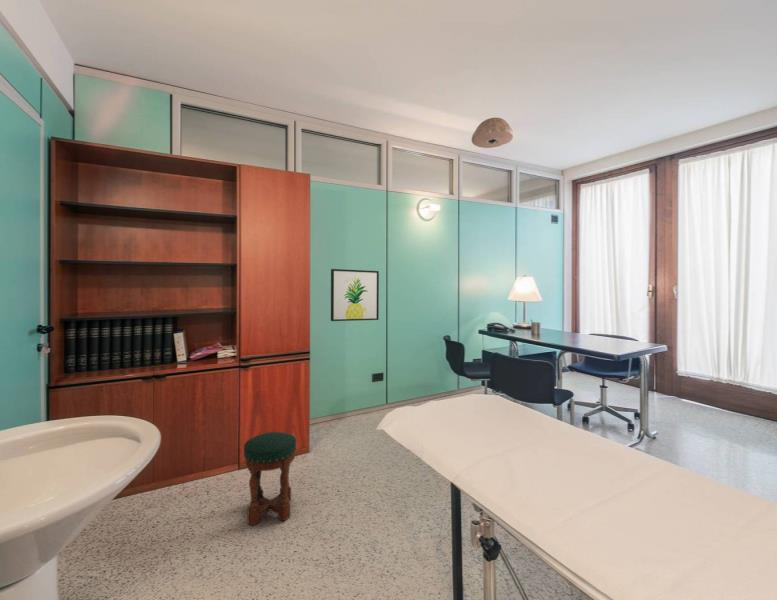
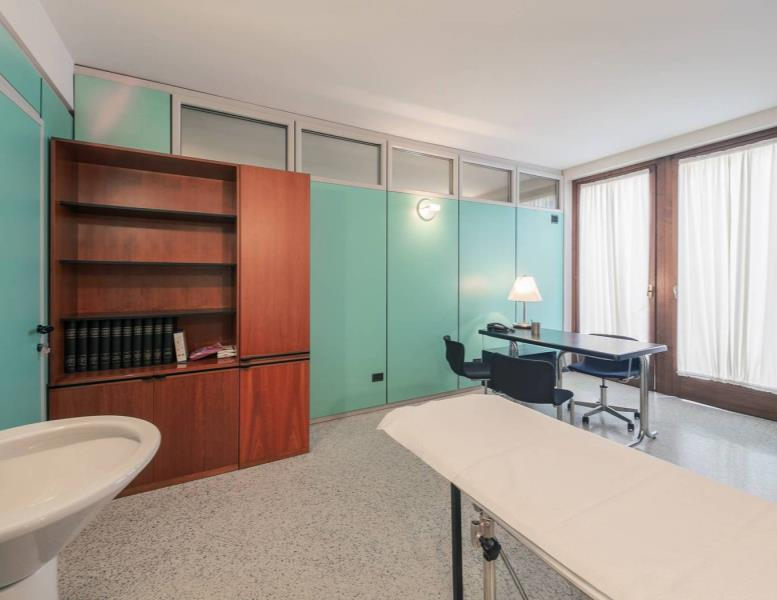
- ceiling light [471,117,515,149]
- wall art [330,268,380,322]
- stool [243,431,297,526]
